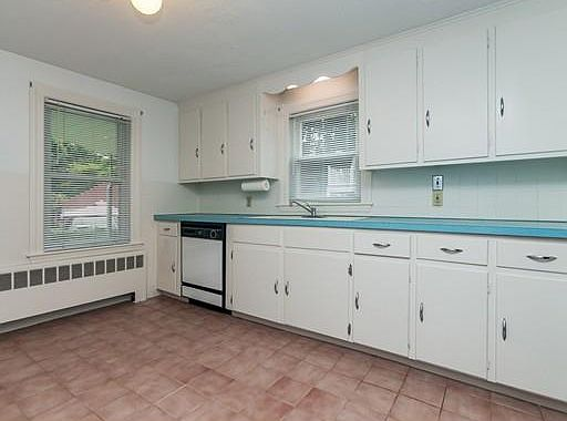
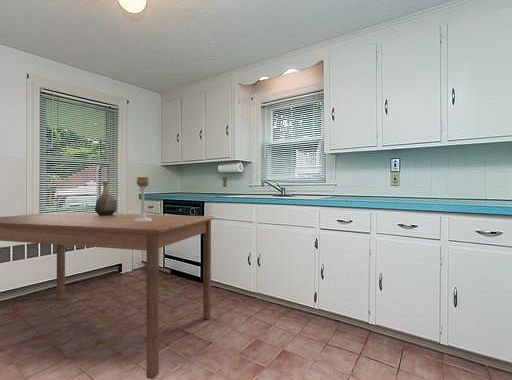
+ dining table [0,211,215,380]
+ candle holder [133,176,153,222]
+ vase [94,181,118,216]
